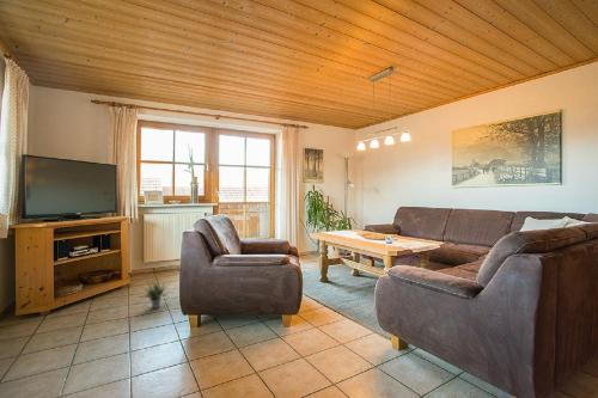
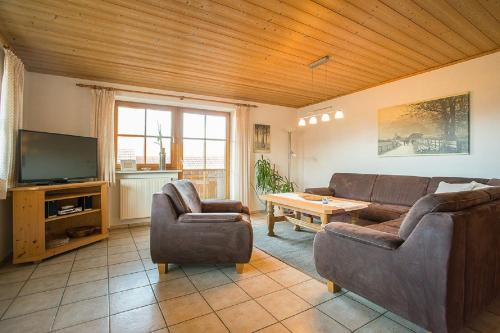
- potted plant [138,274,176,310]
